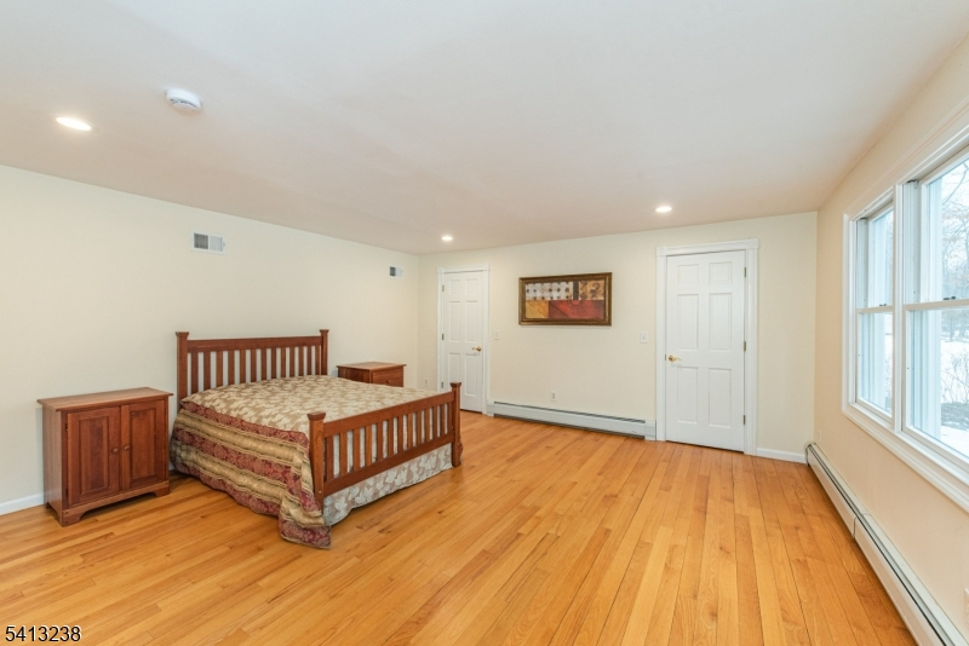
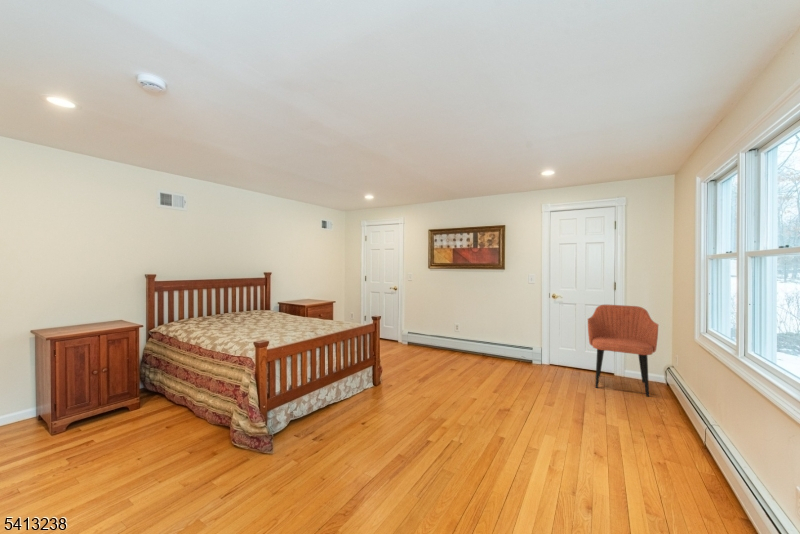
+ armchair [587,304,659,398]
